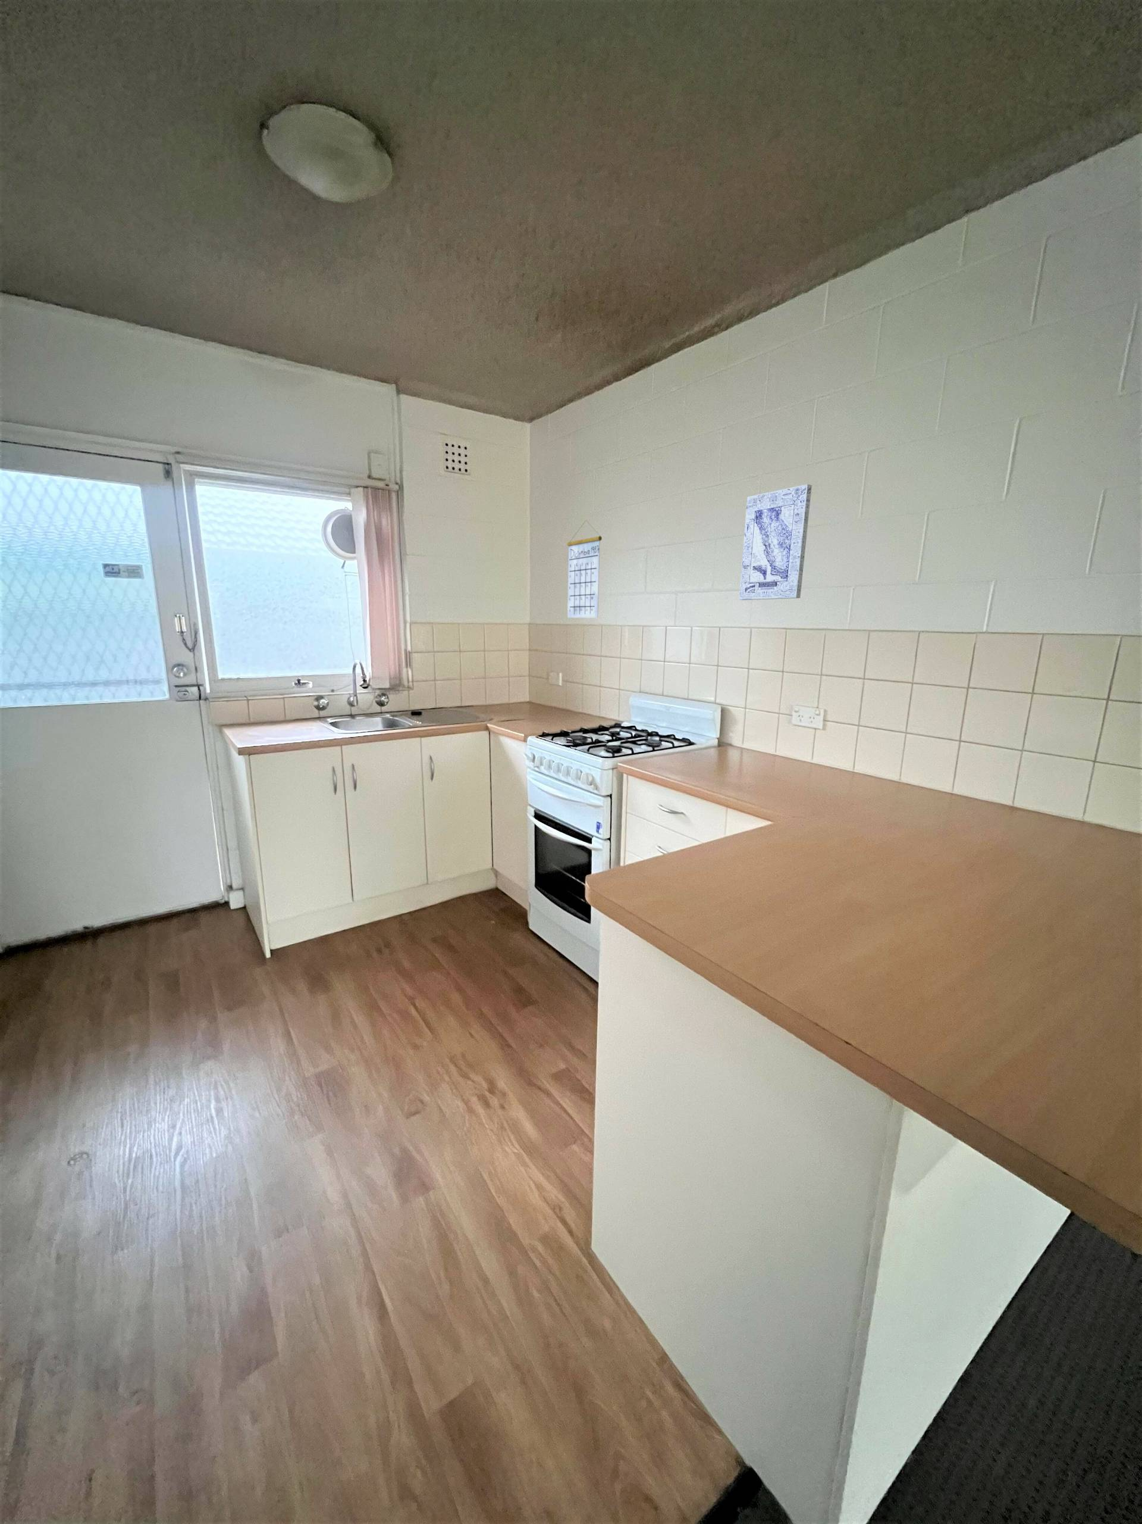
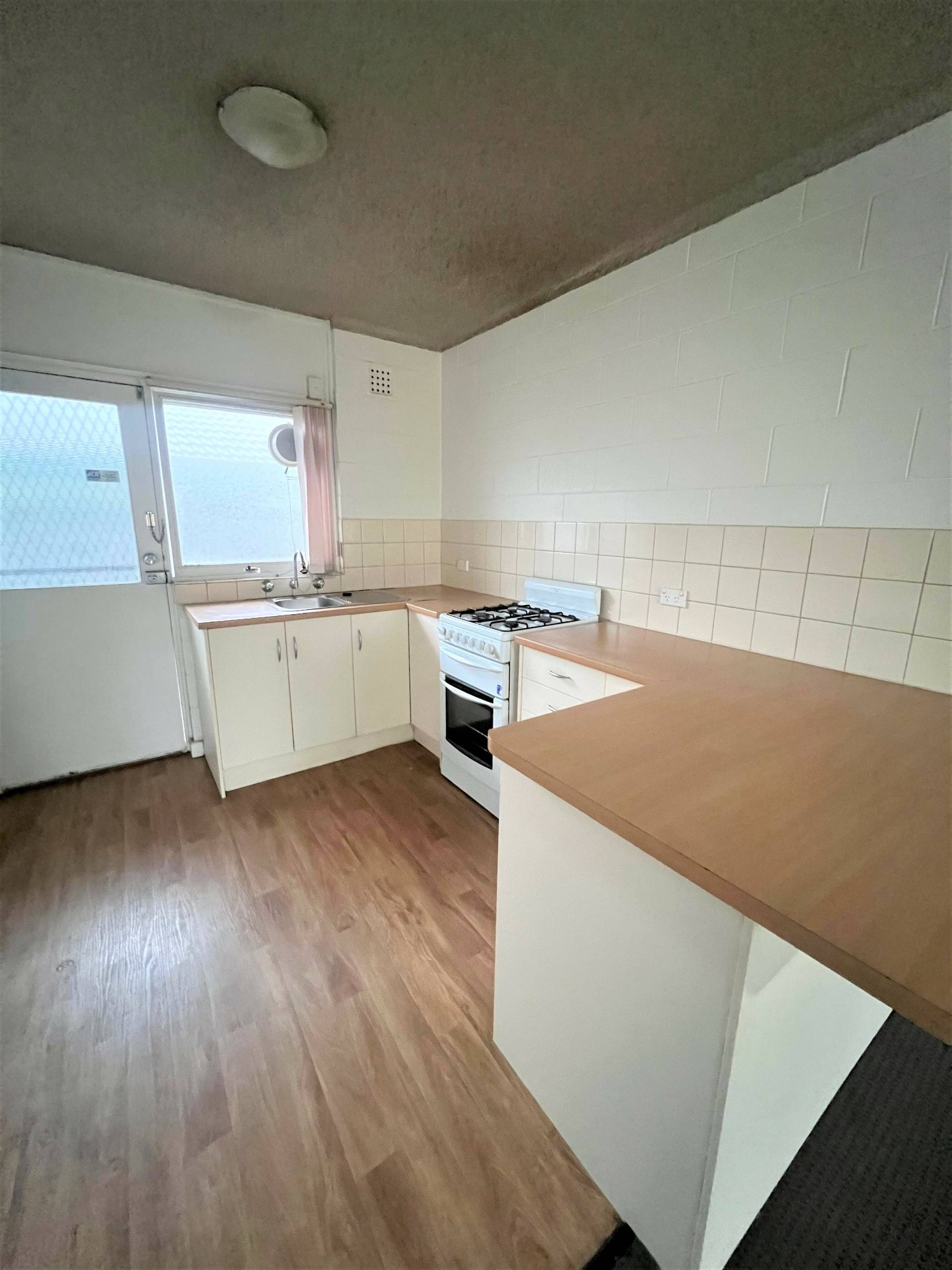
- calendar [567,520,602,618]
- wall art [739,484,812,601]
